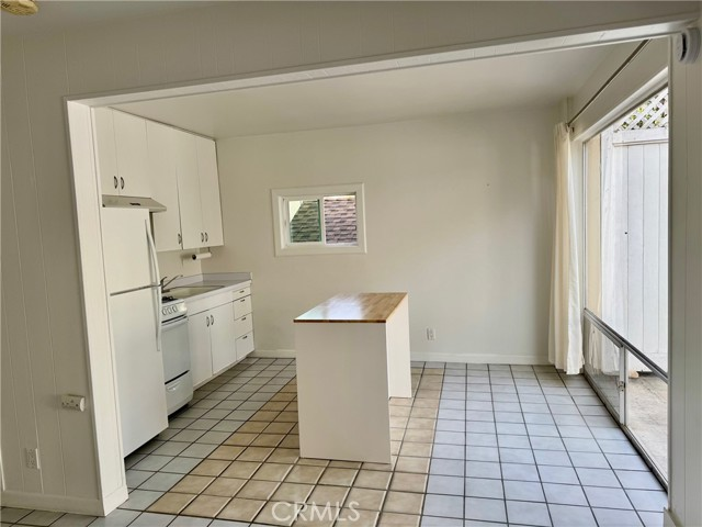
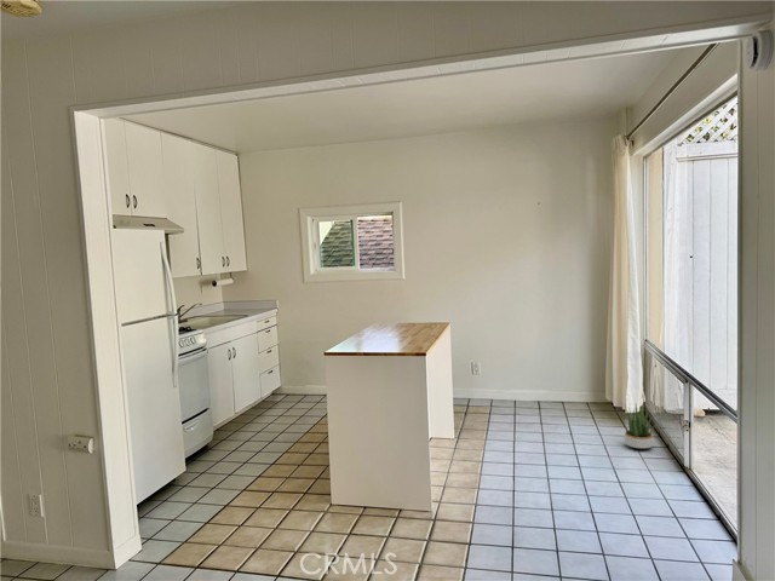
+ potted plant [615,403,666,450]
